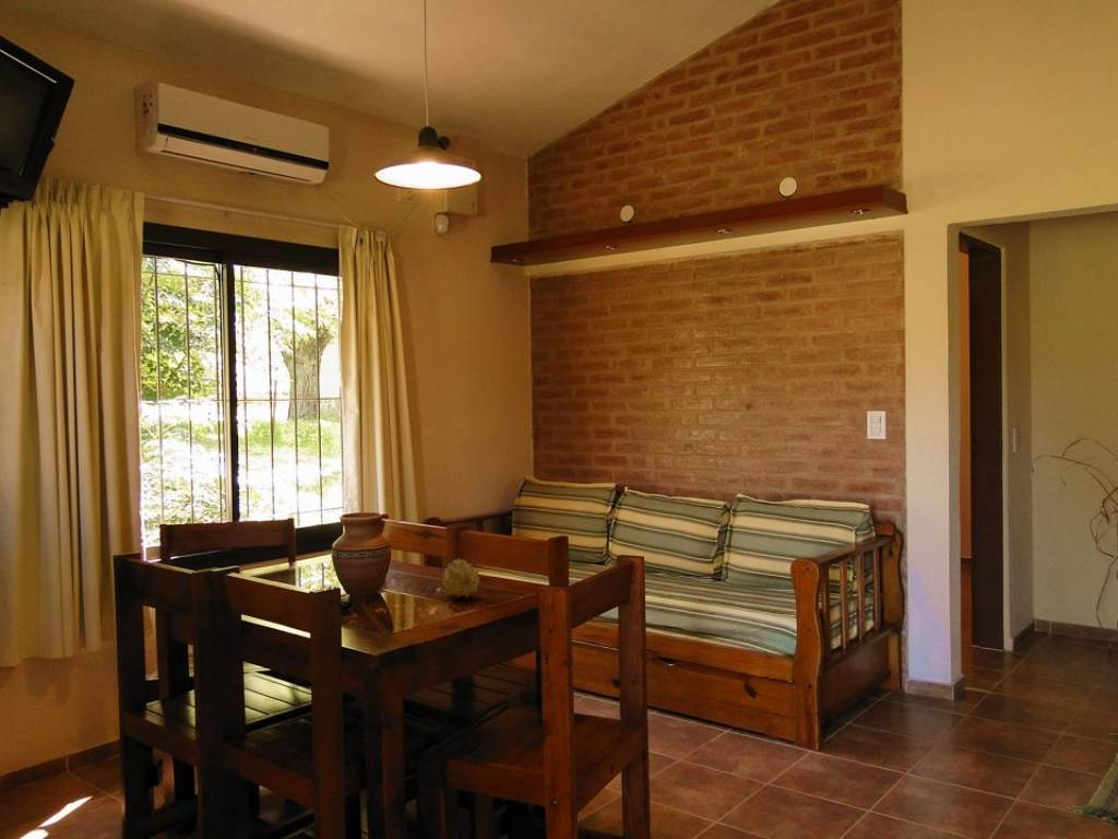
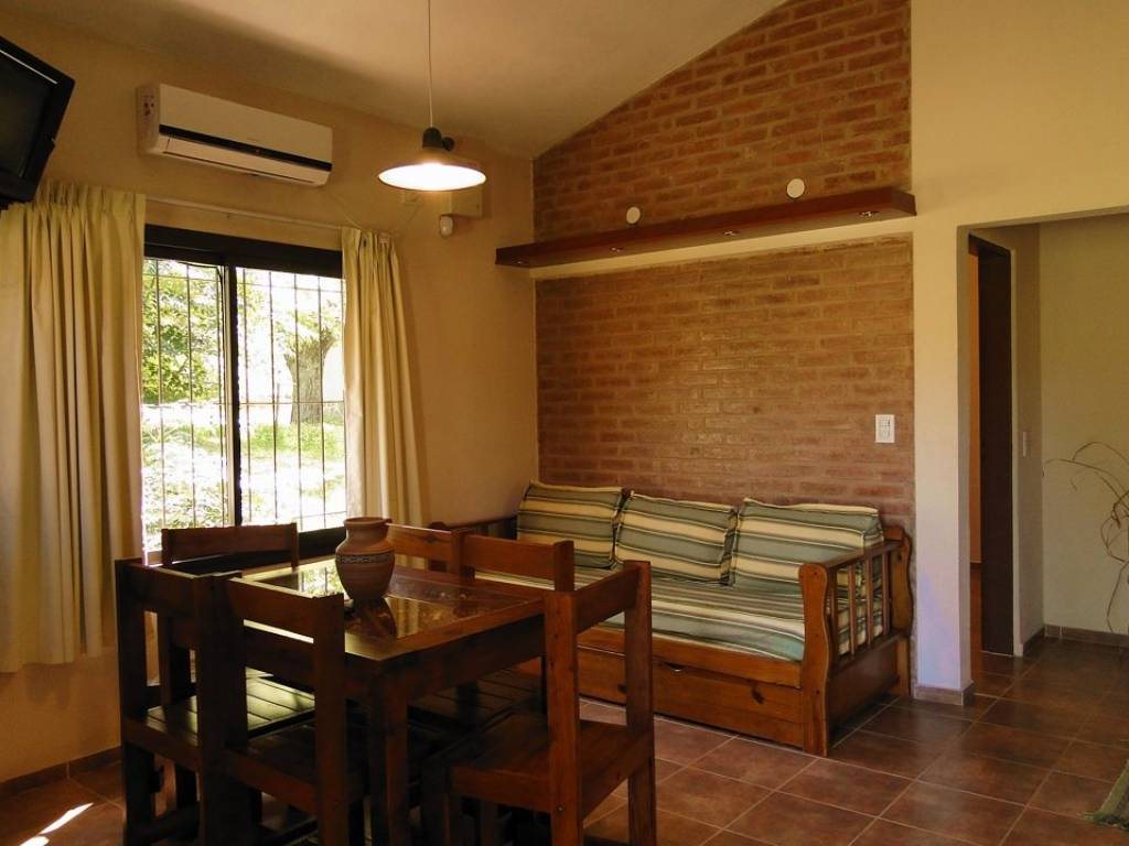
- fruit [440,557,483,600]
